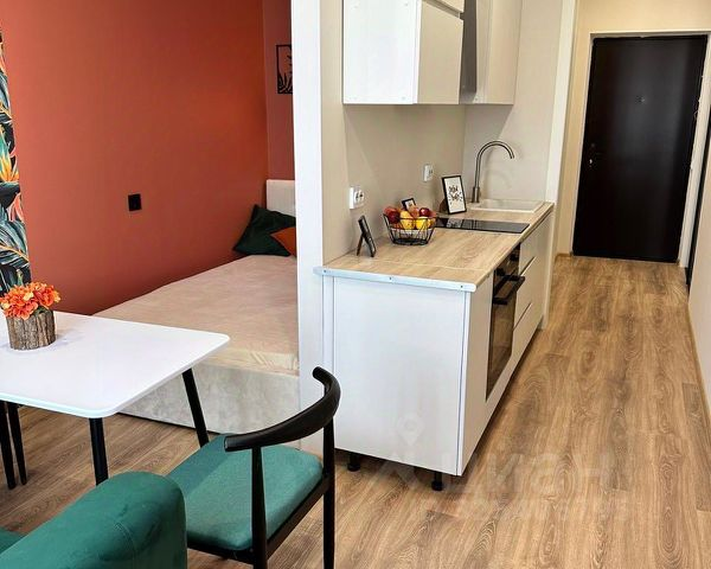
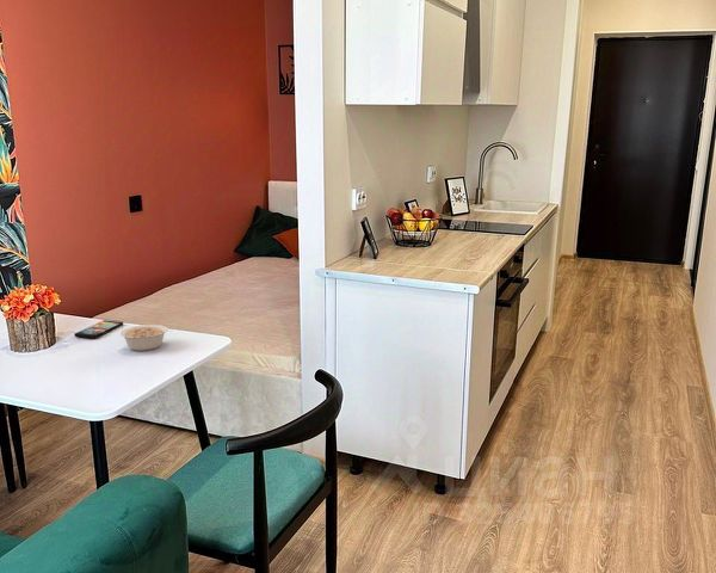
+ smartphone [73,319,124,340]
+ legume [119,324,173,352]
